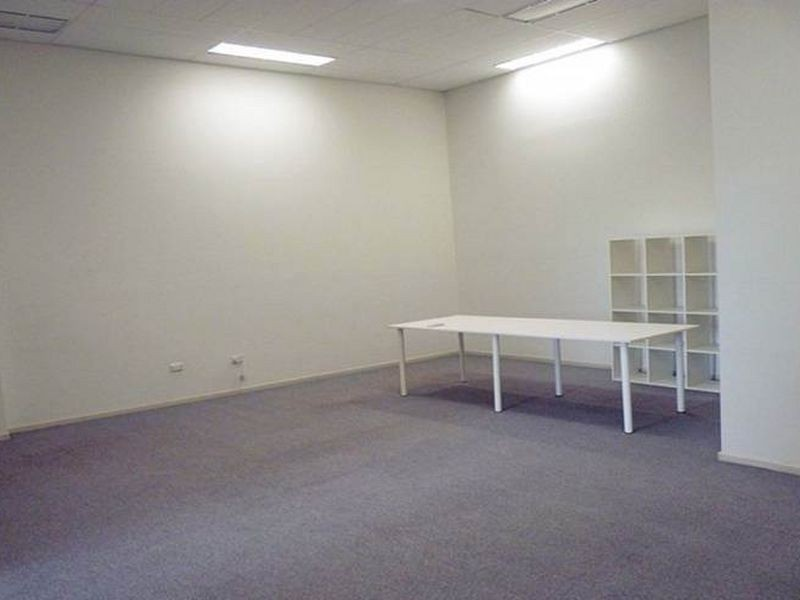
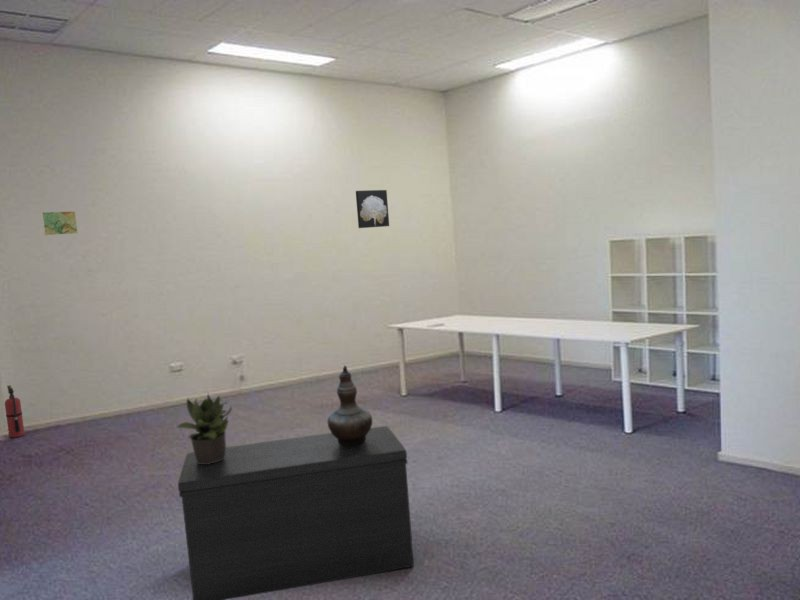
+ decorative vase [327,364,373,446]
+ potted plant [176,393,233,464]
+ bench [177,425,415,600]
+ fire extinguisher [4,384,25,439]
+ map [42,210,78,236]
+ wall art [355,189,390,229]
